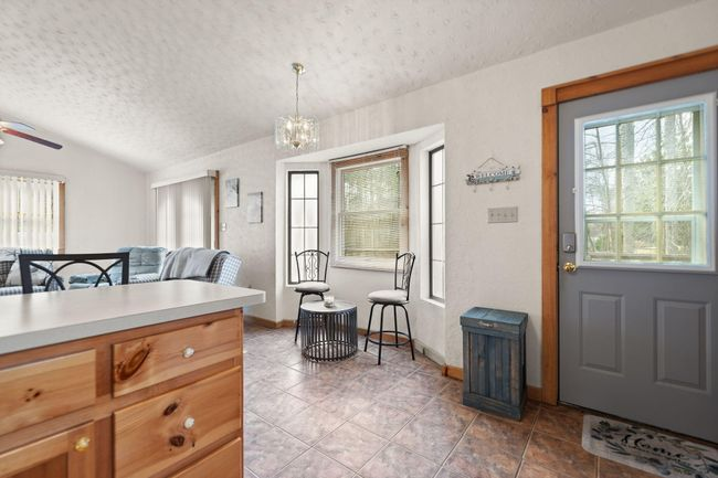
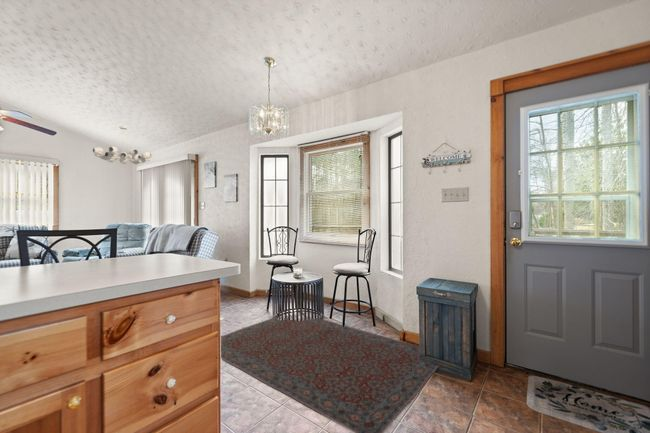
+ chandelier [92,125,152,165]
+ rug [220,317,439,433]
